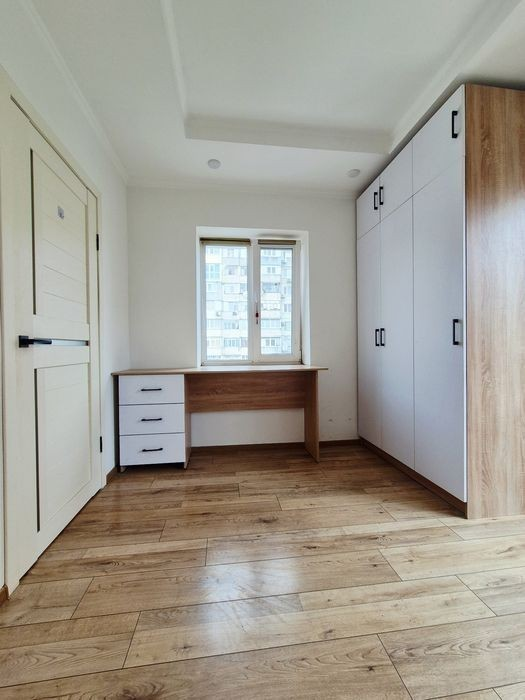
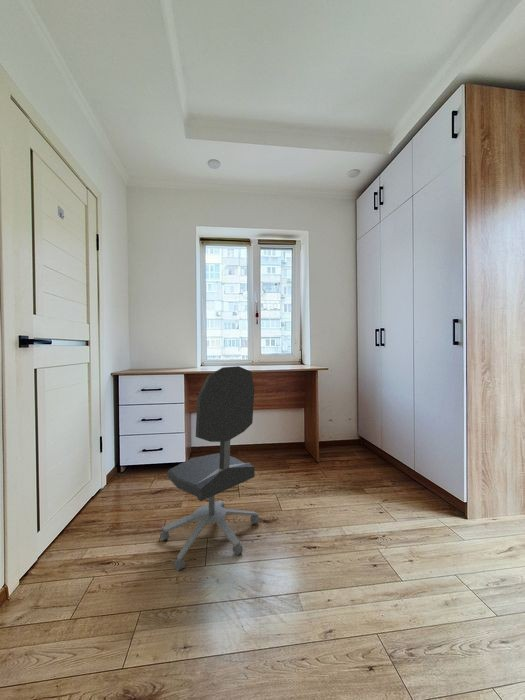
+ office chair [159,365,260,572]
